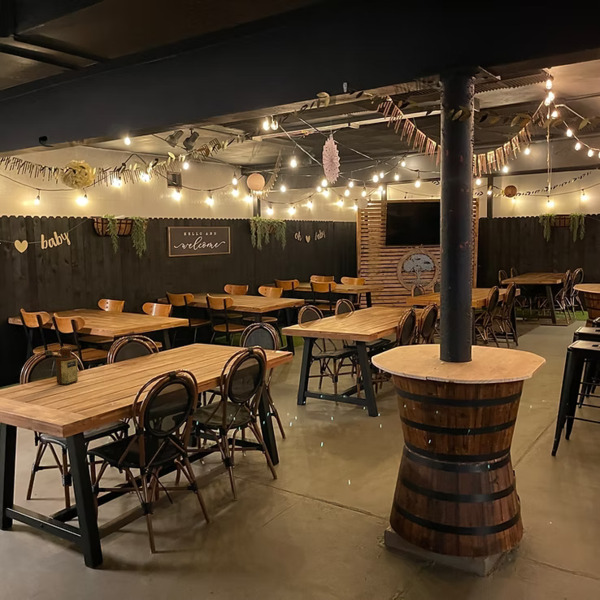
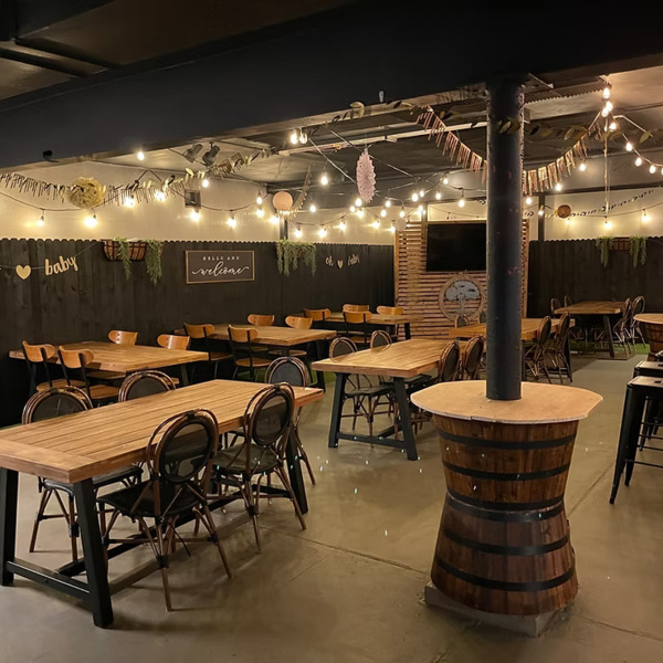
- bottle [55,346,79,386]
